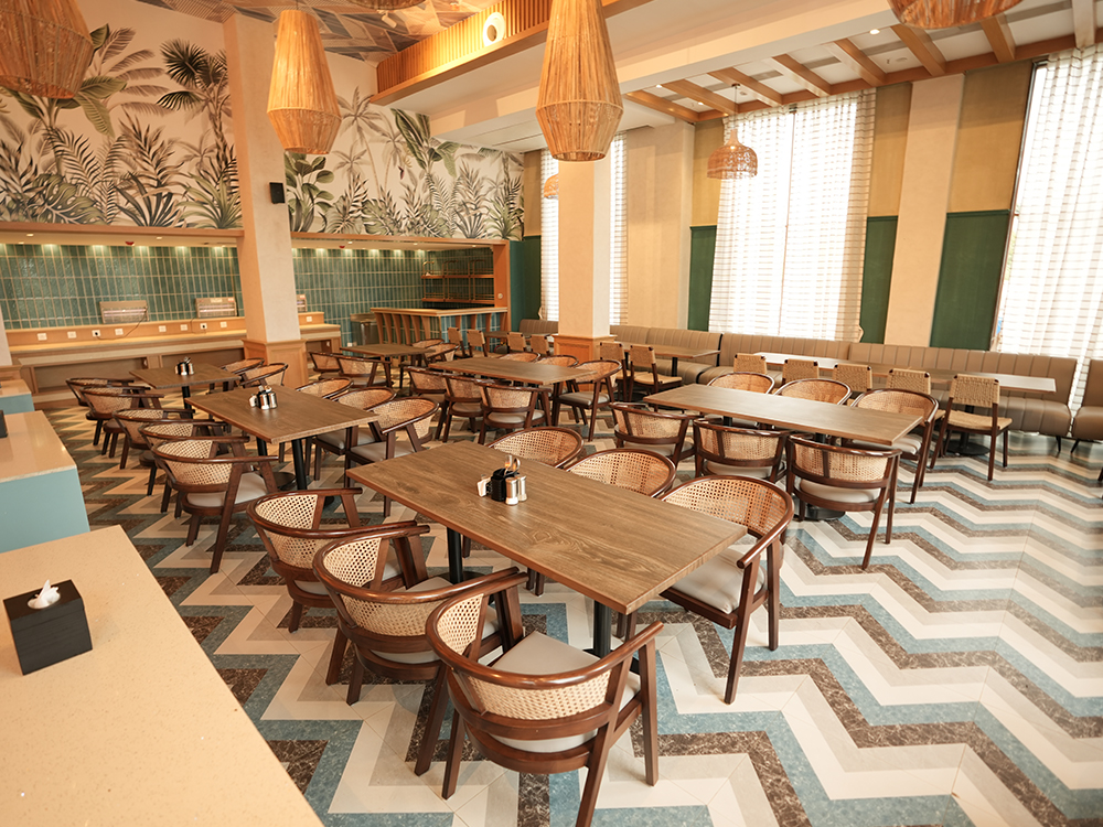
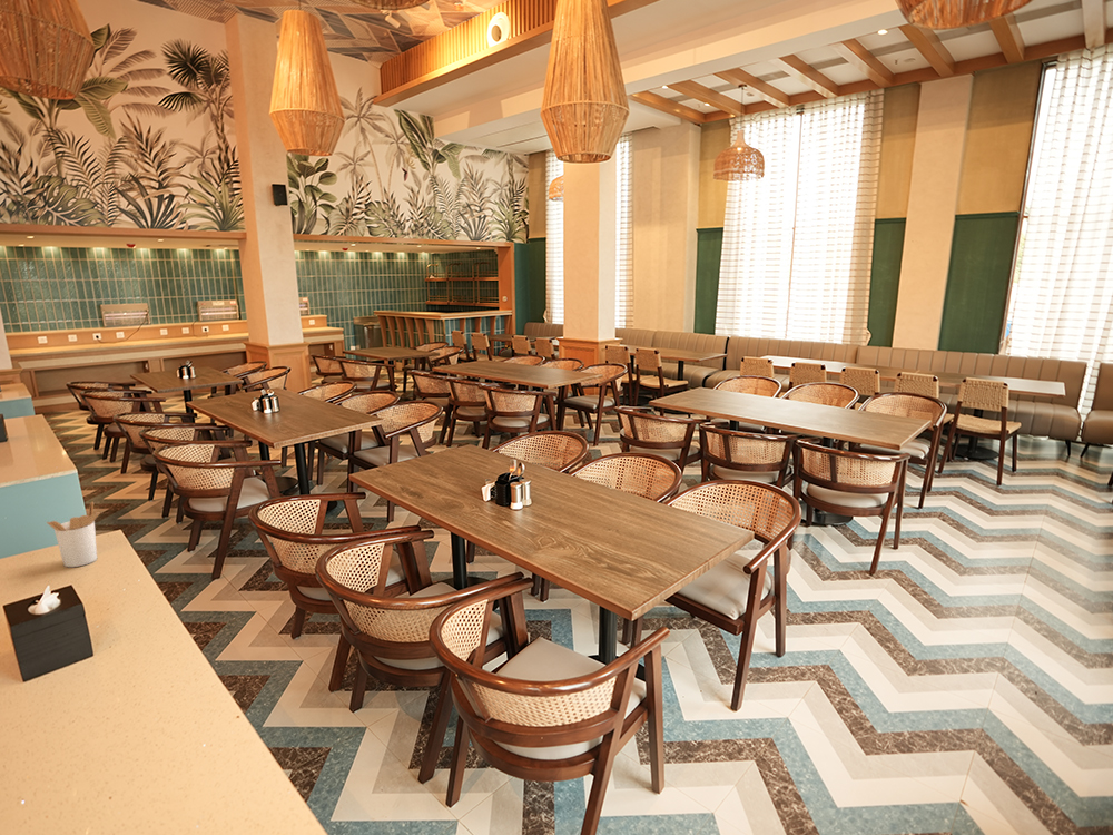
+ utensil holder [46,501,101,568]
